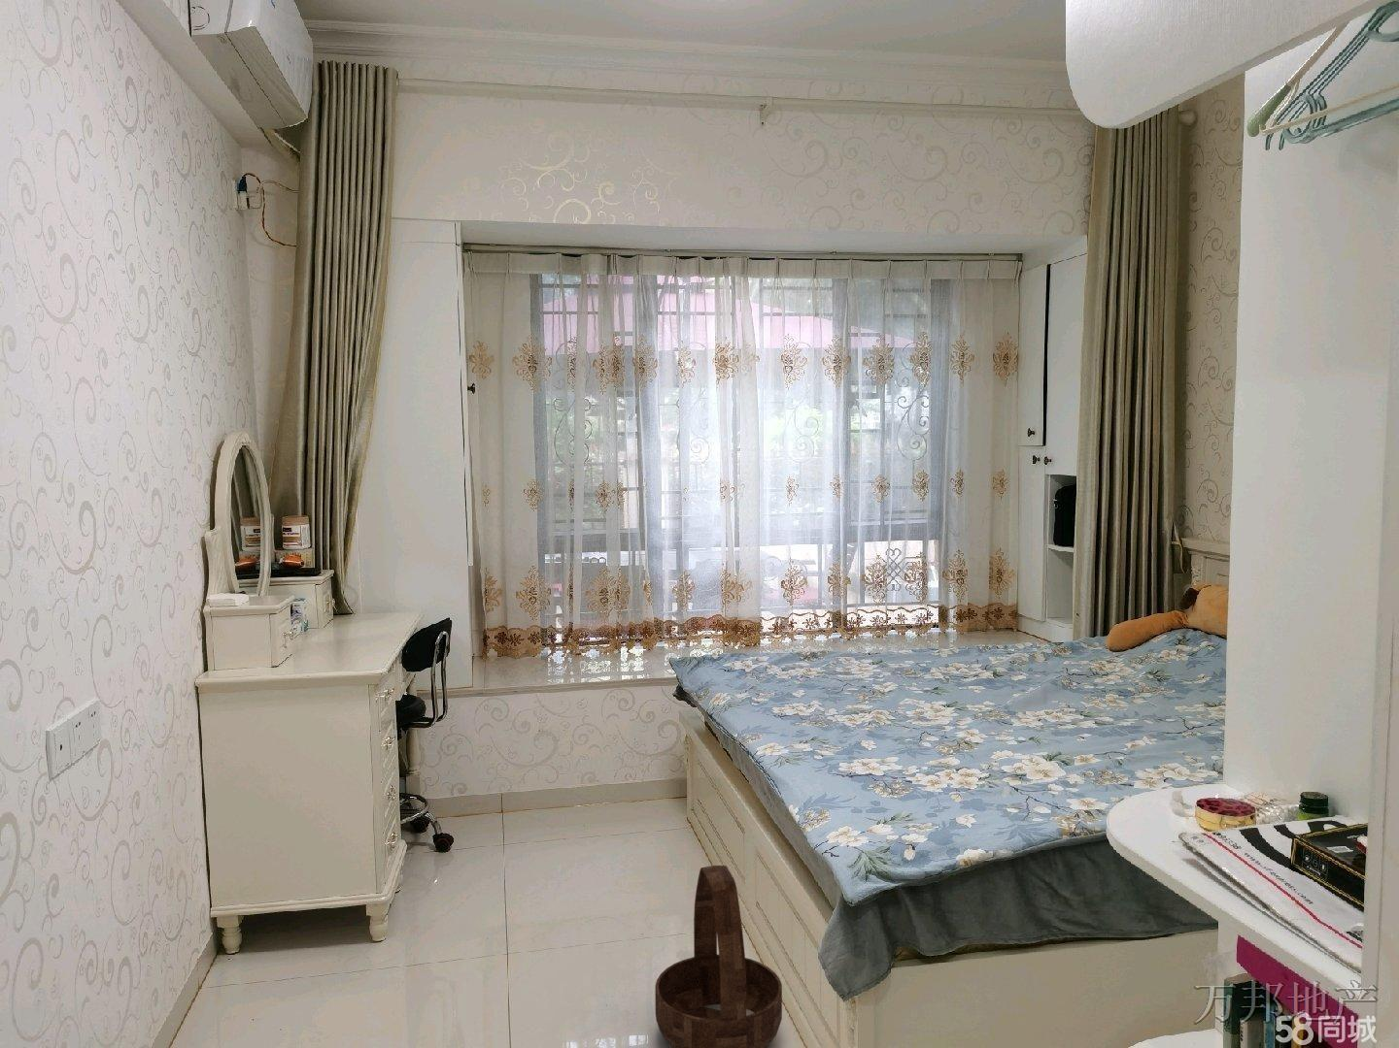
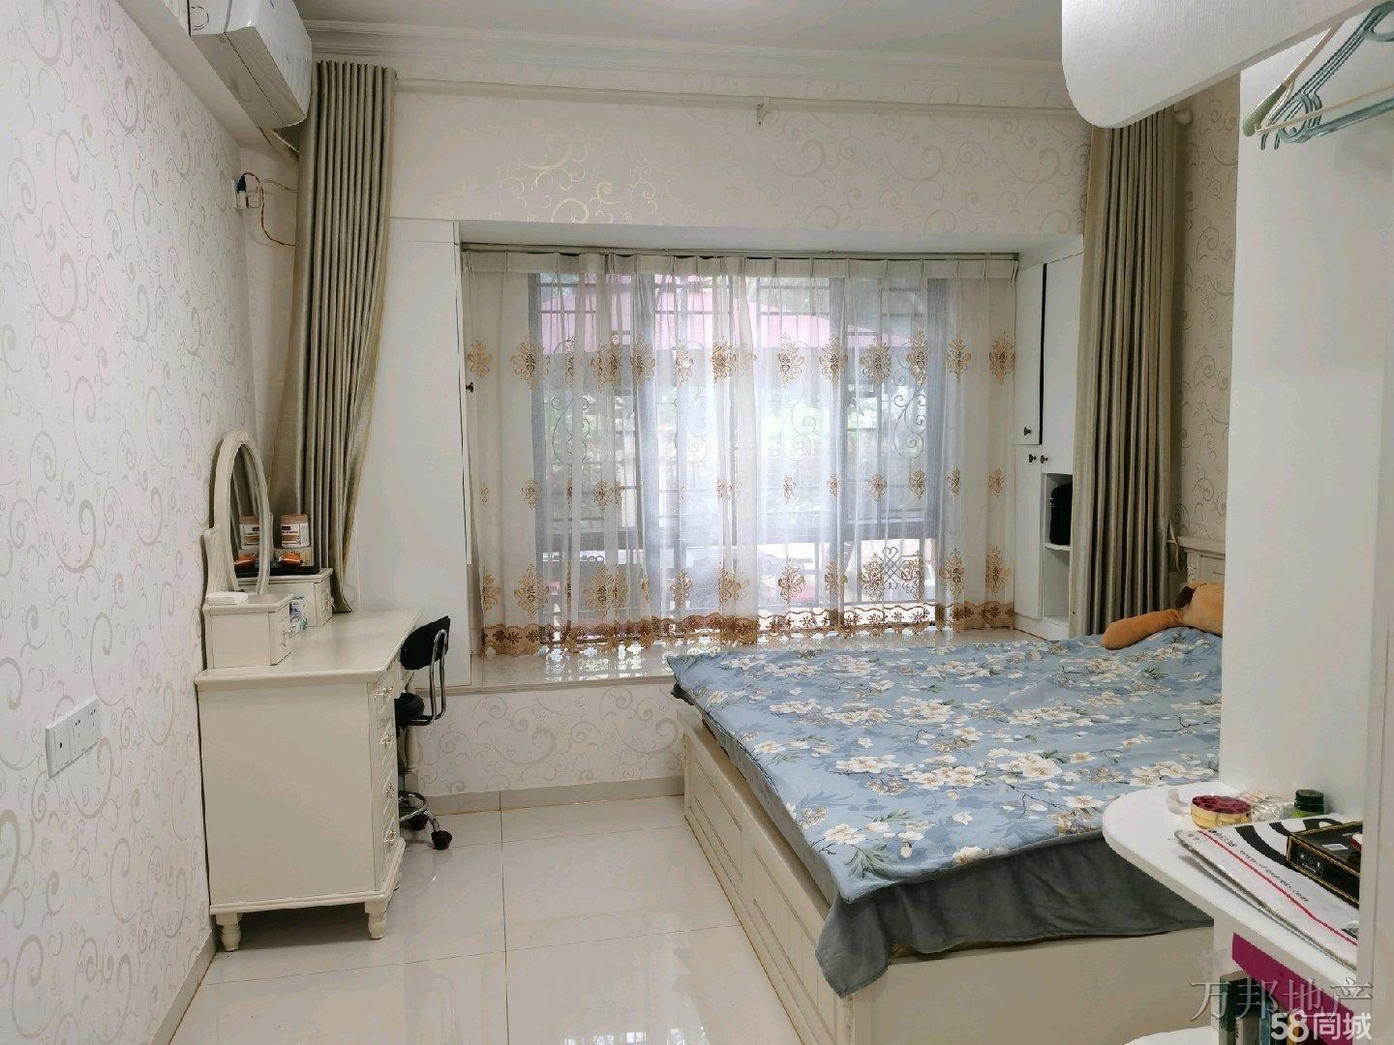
- basket [654,864,783,1048]
